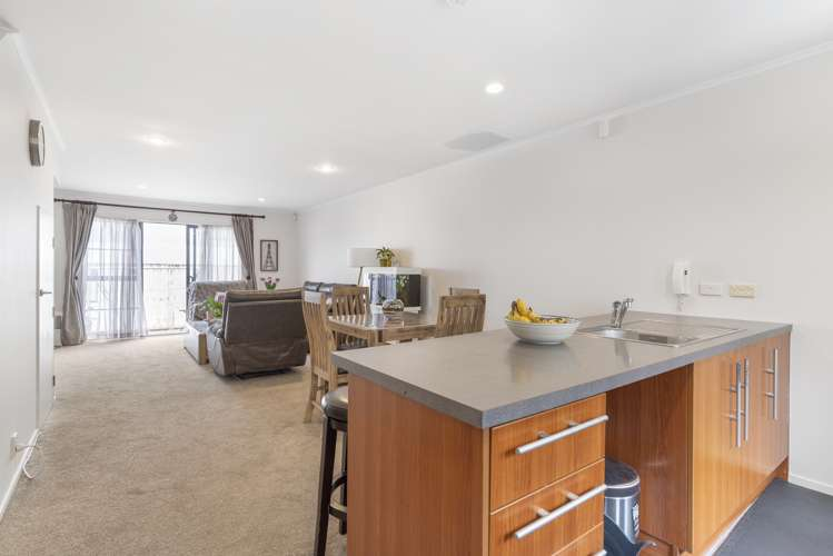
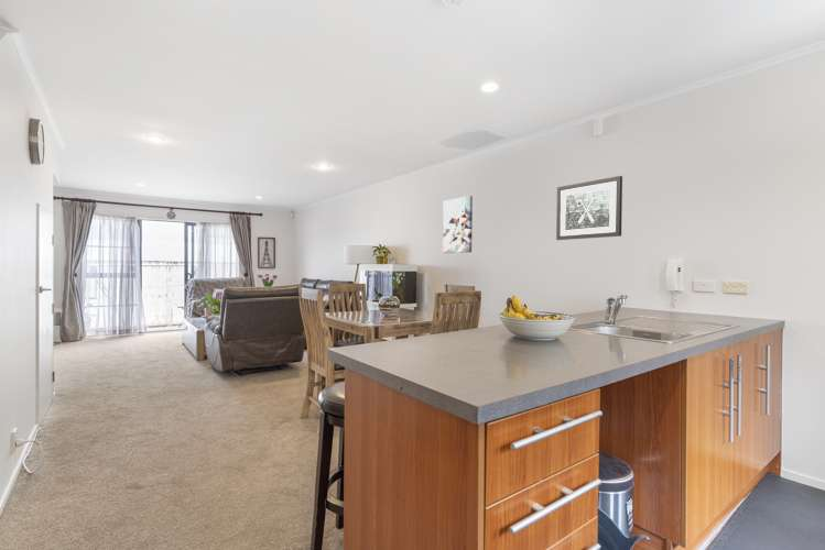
+ wall art [555,175,623,241]
+ wall art [442,195,474,254]
